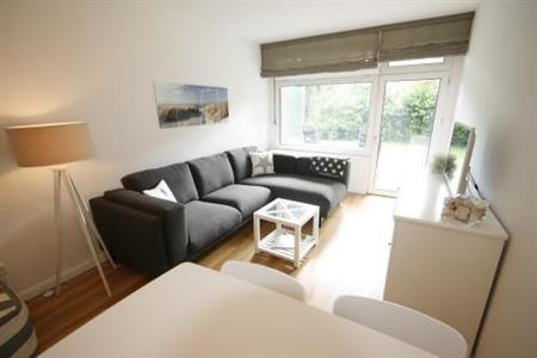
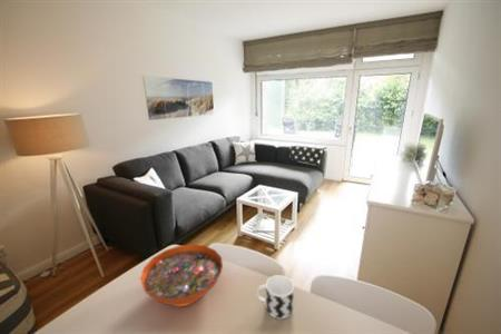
+ cup [255,274,295,320]
+ decorative bowl [139,243,224,307]
